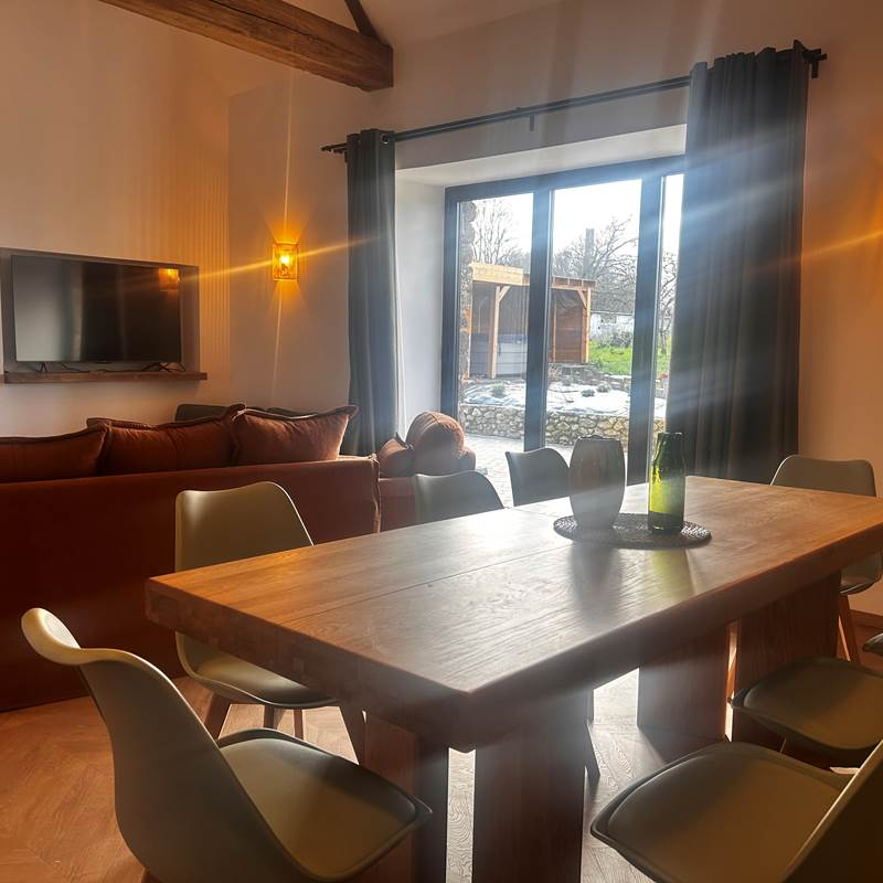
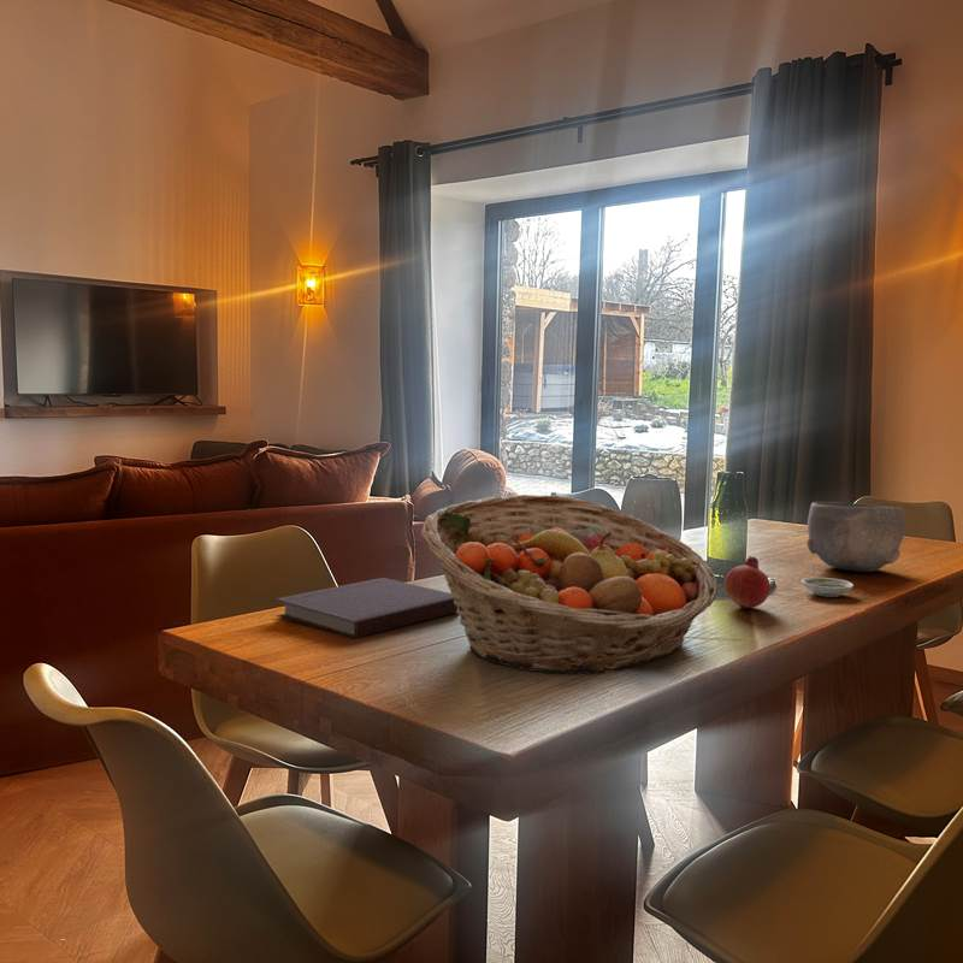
+ fruit [723,555,772,610]
+ notebook [274,577,457,639]
+ fruit basket [420,494,719,675]
+ bowl [805,501,906,573]
+ saucer [800,577,855,598]
